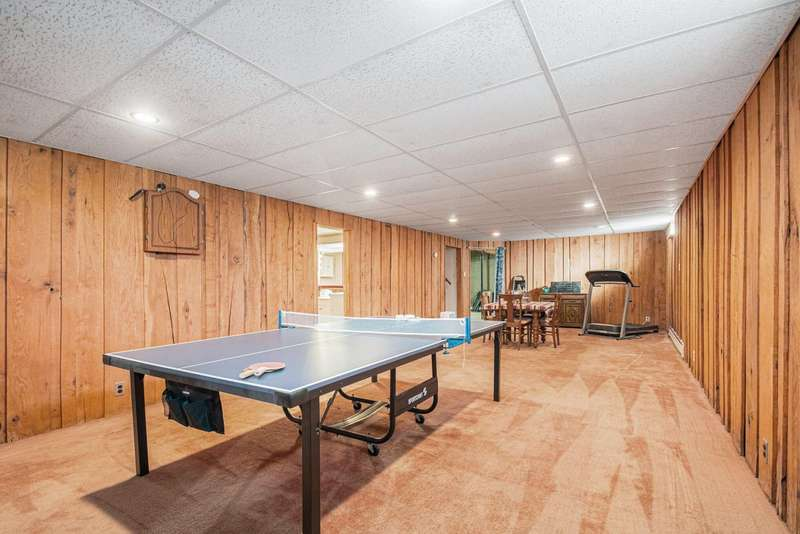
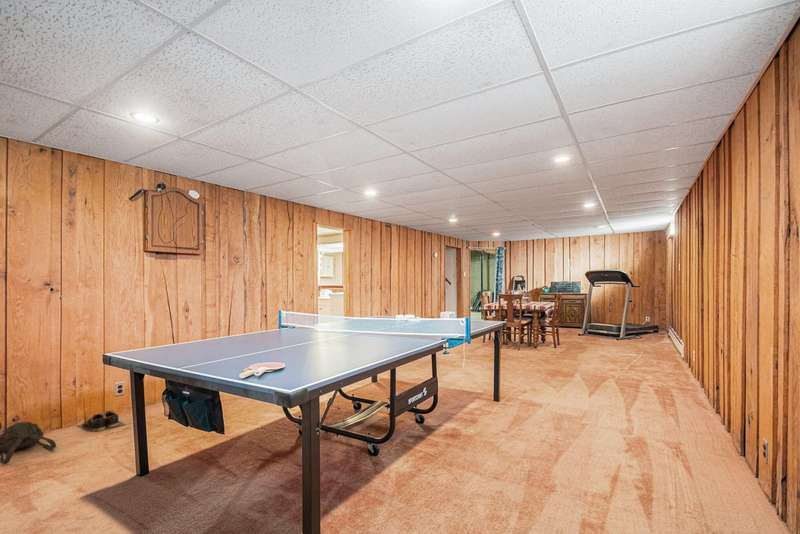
+ shoes [76,410,126,433]
+ backpack [0,421,57,465]
